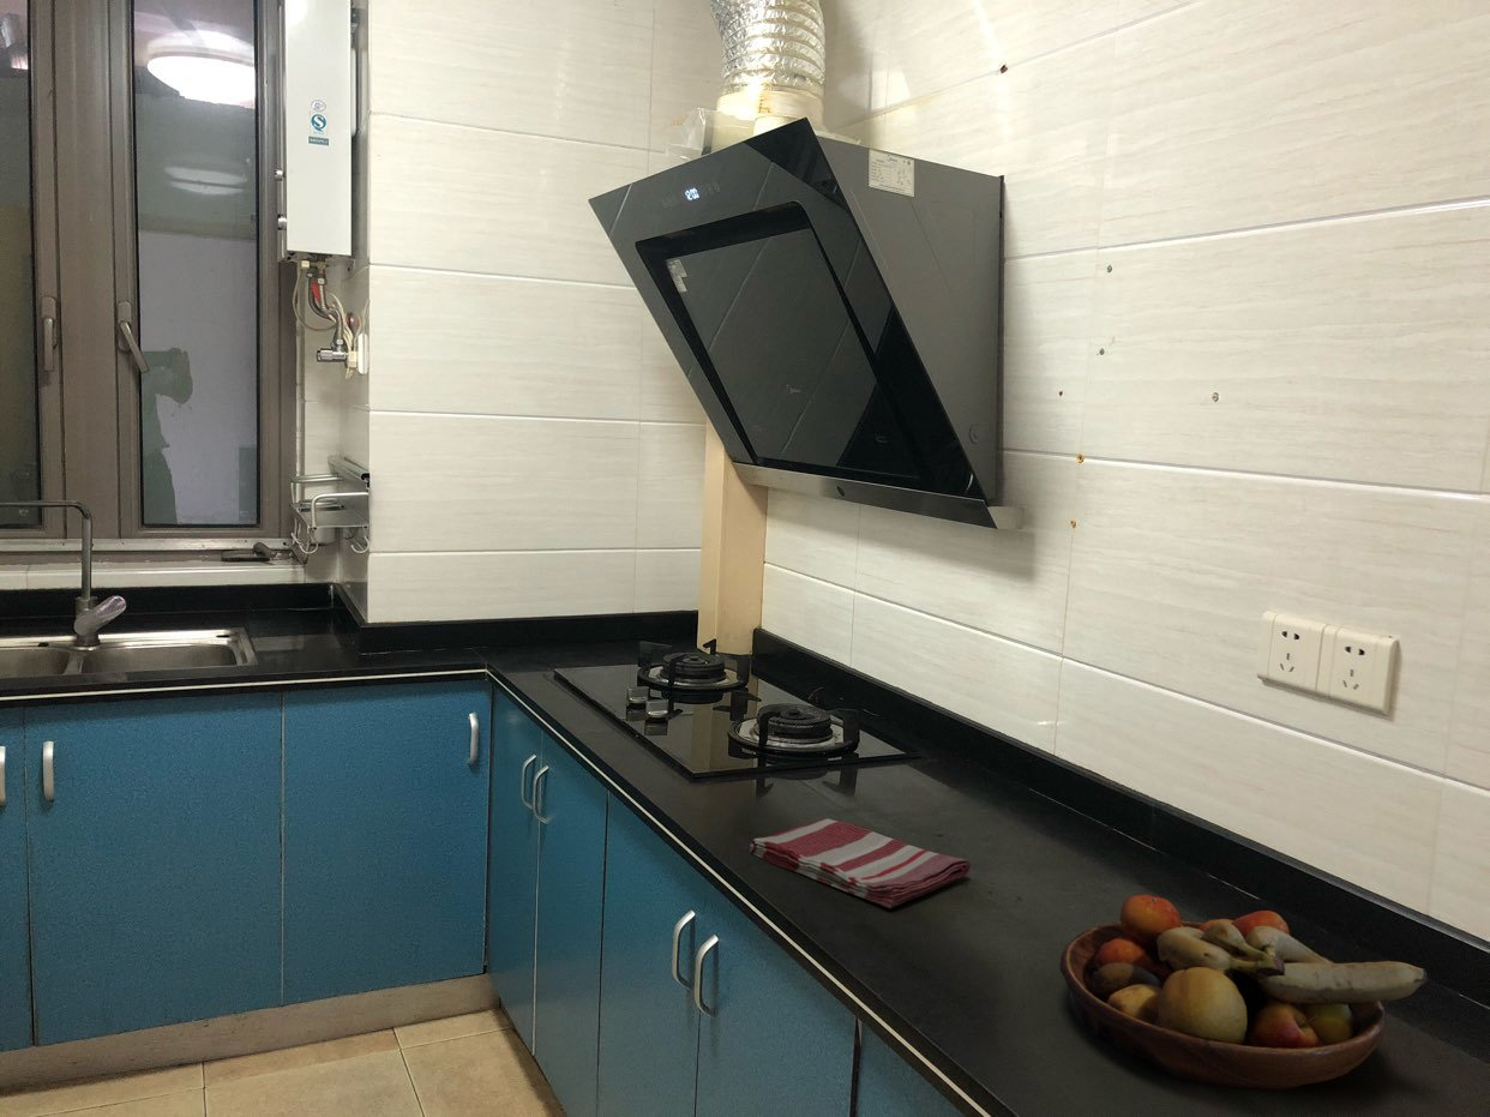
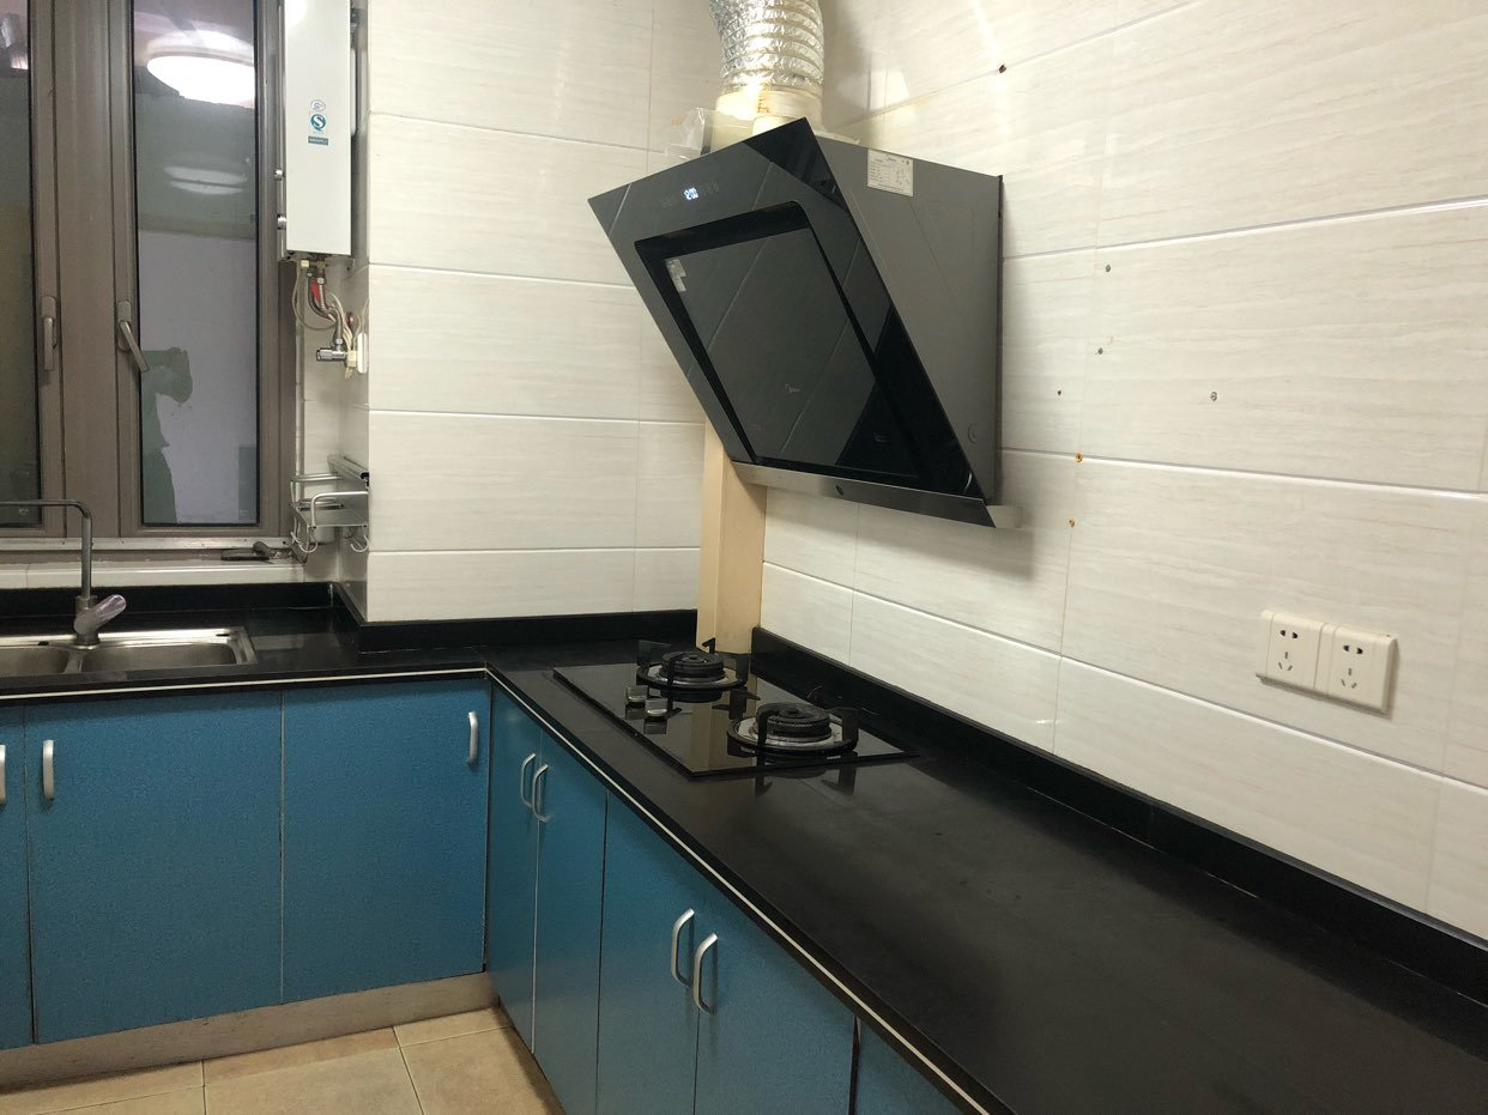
- dish towel [749,817,972,909]
- fruit bowl [1058,894,1429,1093]
